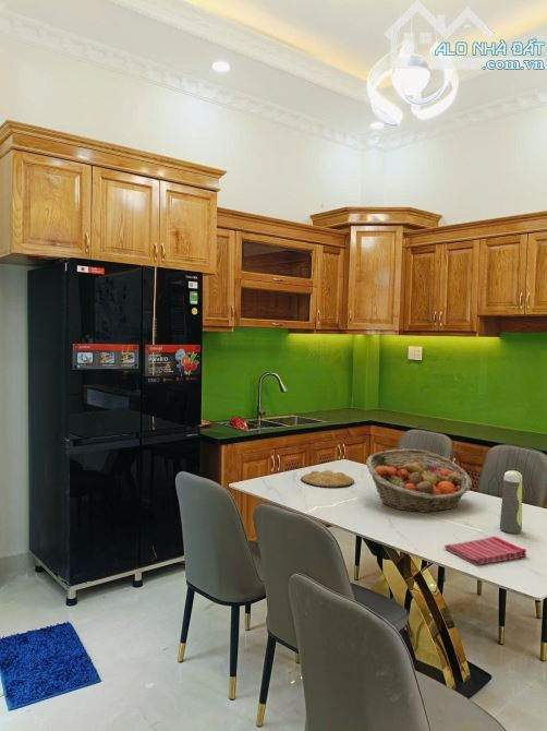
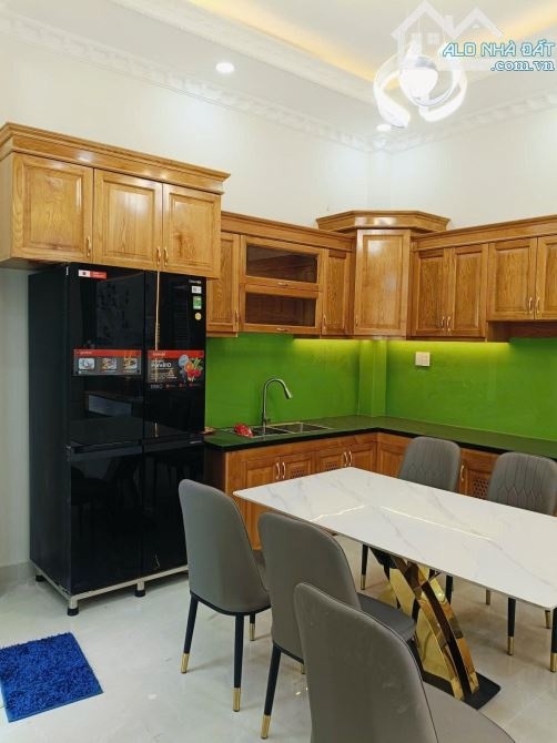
- fruit basket [365,448,473,514]
- plate [300,469,355,489]
- water bottle [499,469,523,535]
- dish towel [443,536,527,566]
